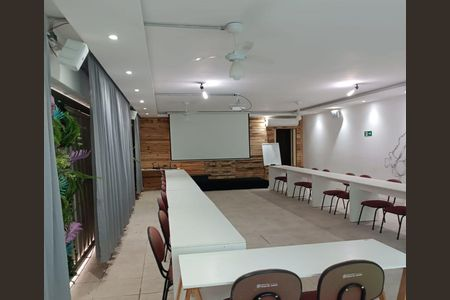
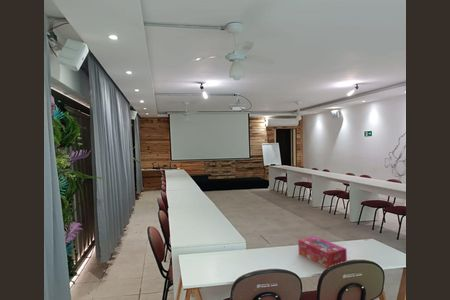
+ tissue box [297,235,348,269]
